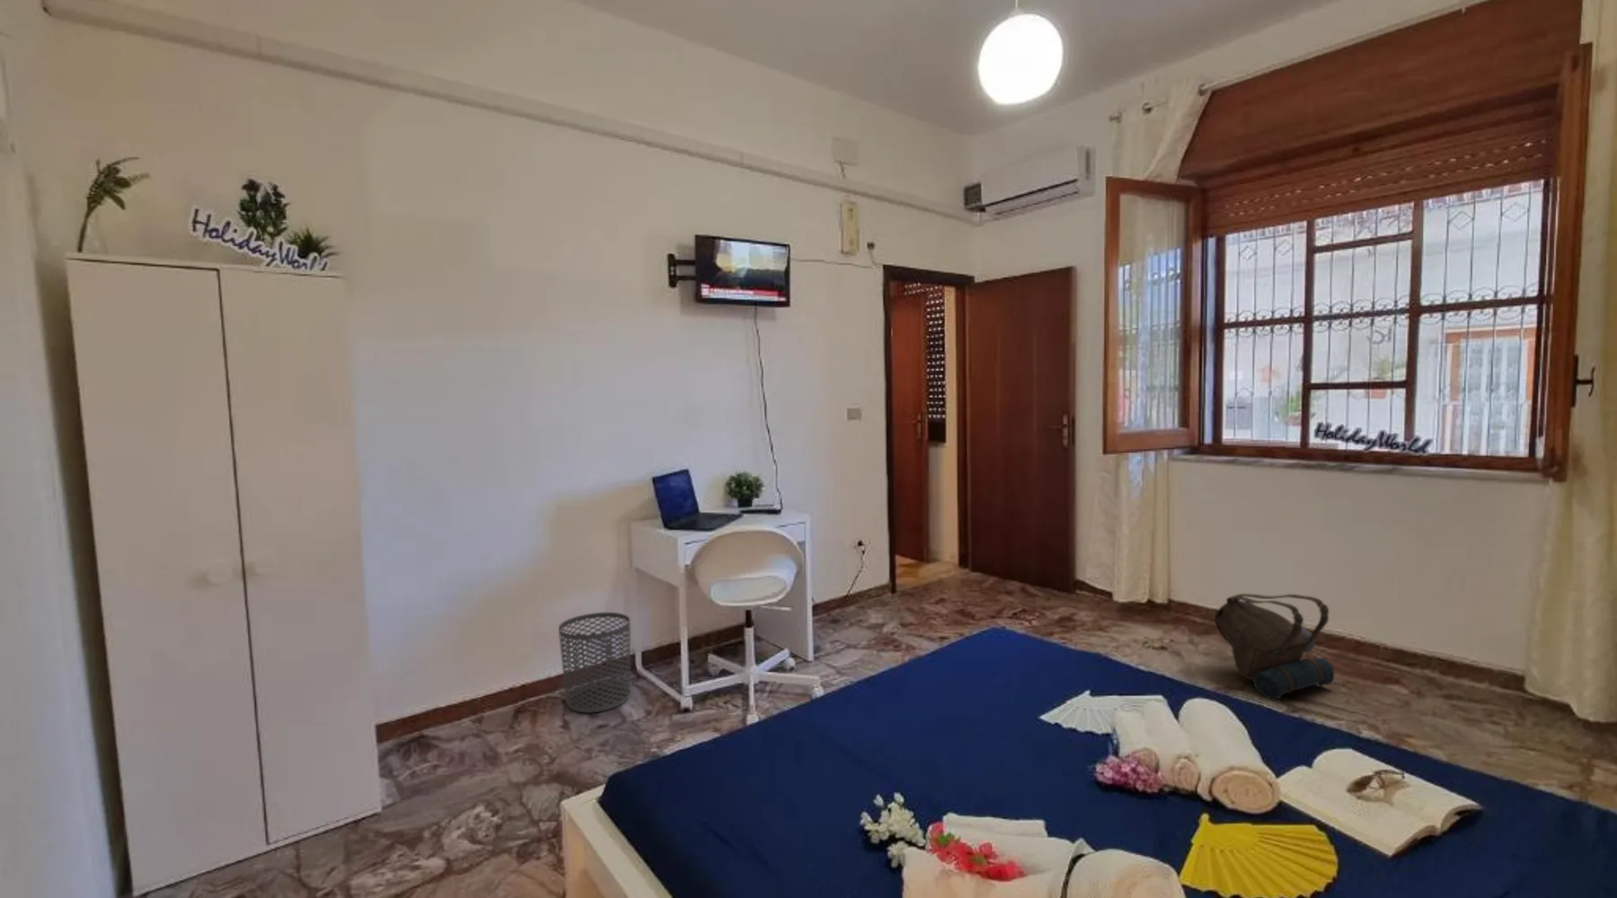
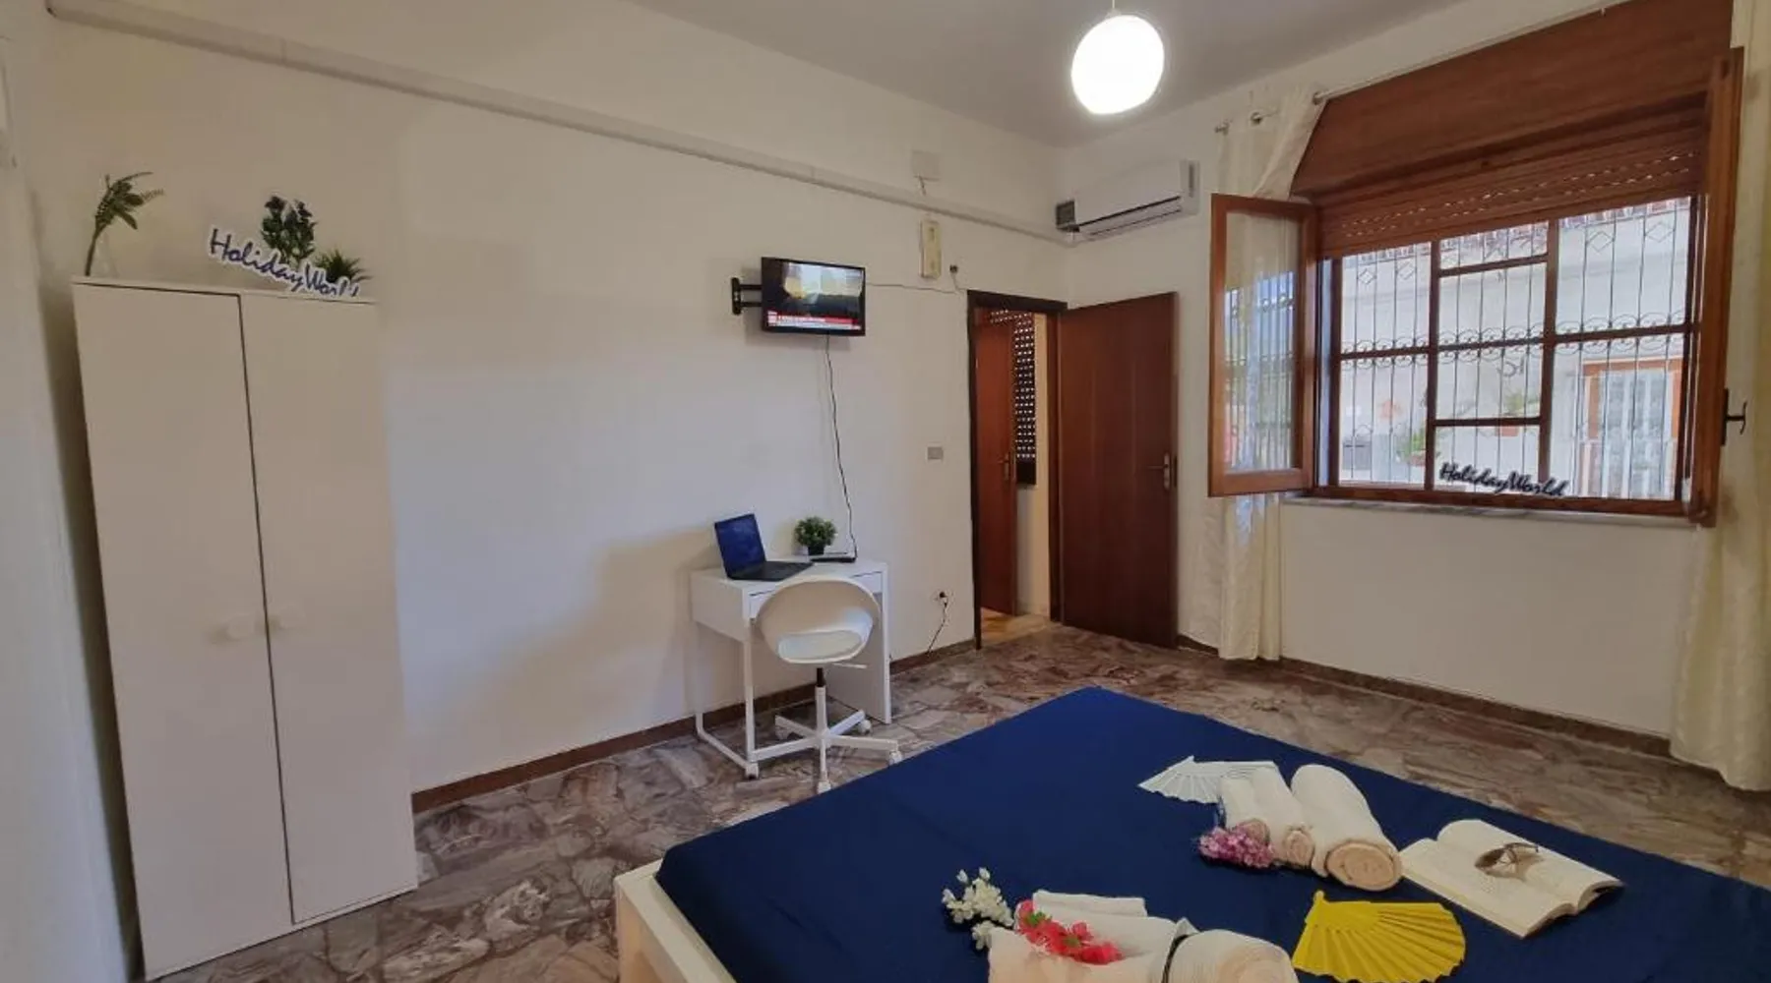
- backpack [1213,593,1335,702]
- waste bin [557,612,630,714]
